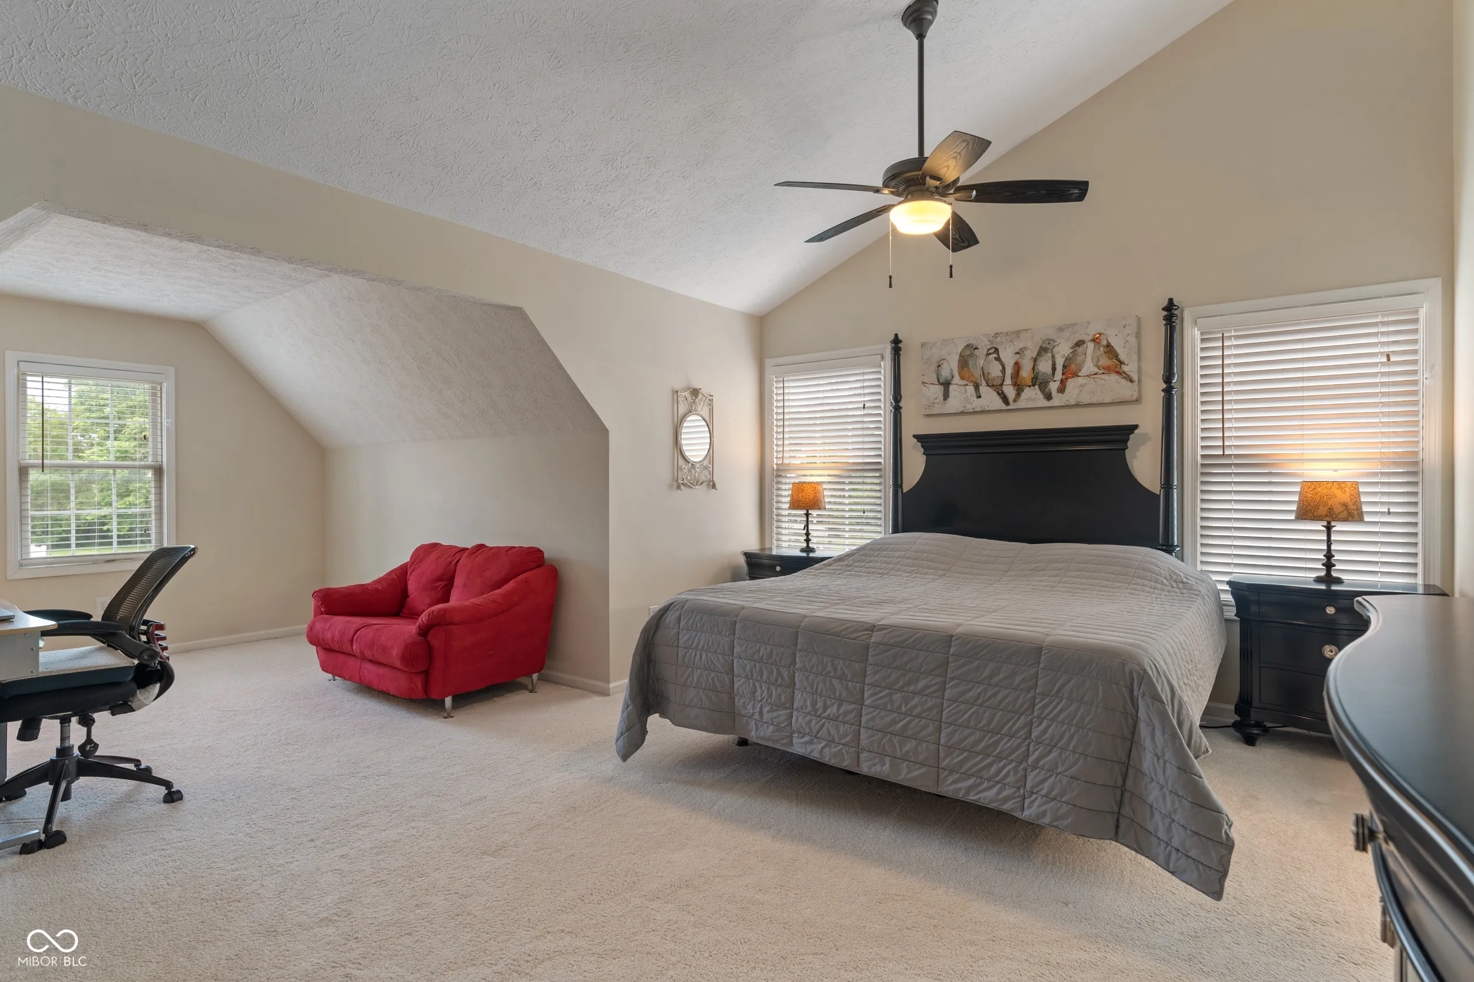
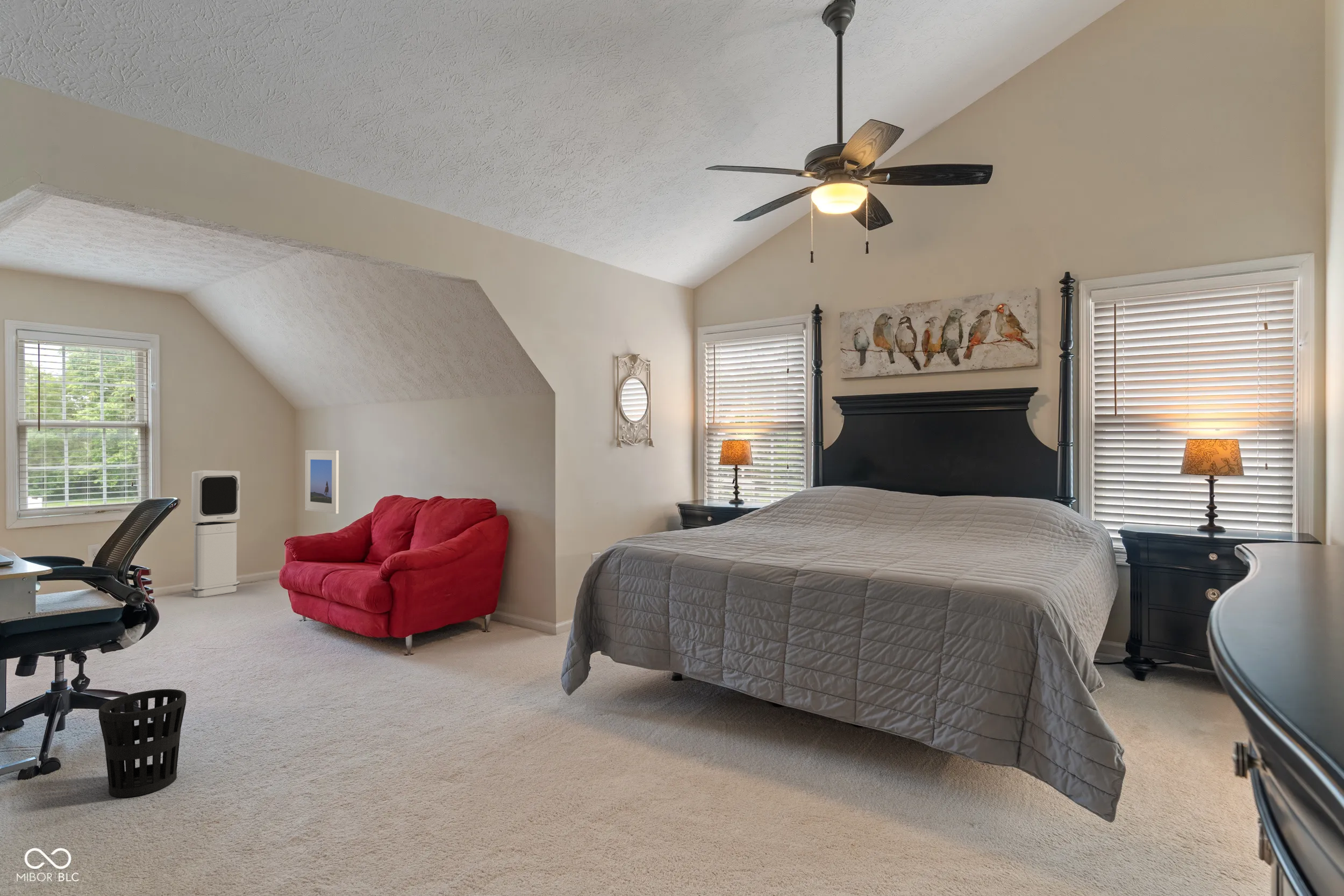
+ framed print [305,449,339,514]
+ air purifier [191,470,241,598]
+ wastebasket [98,689,187,798]
